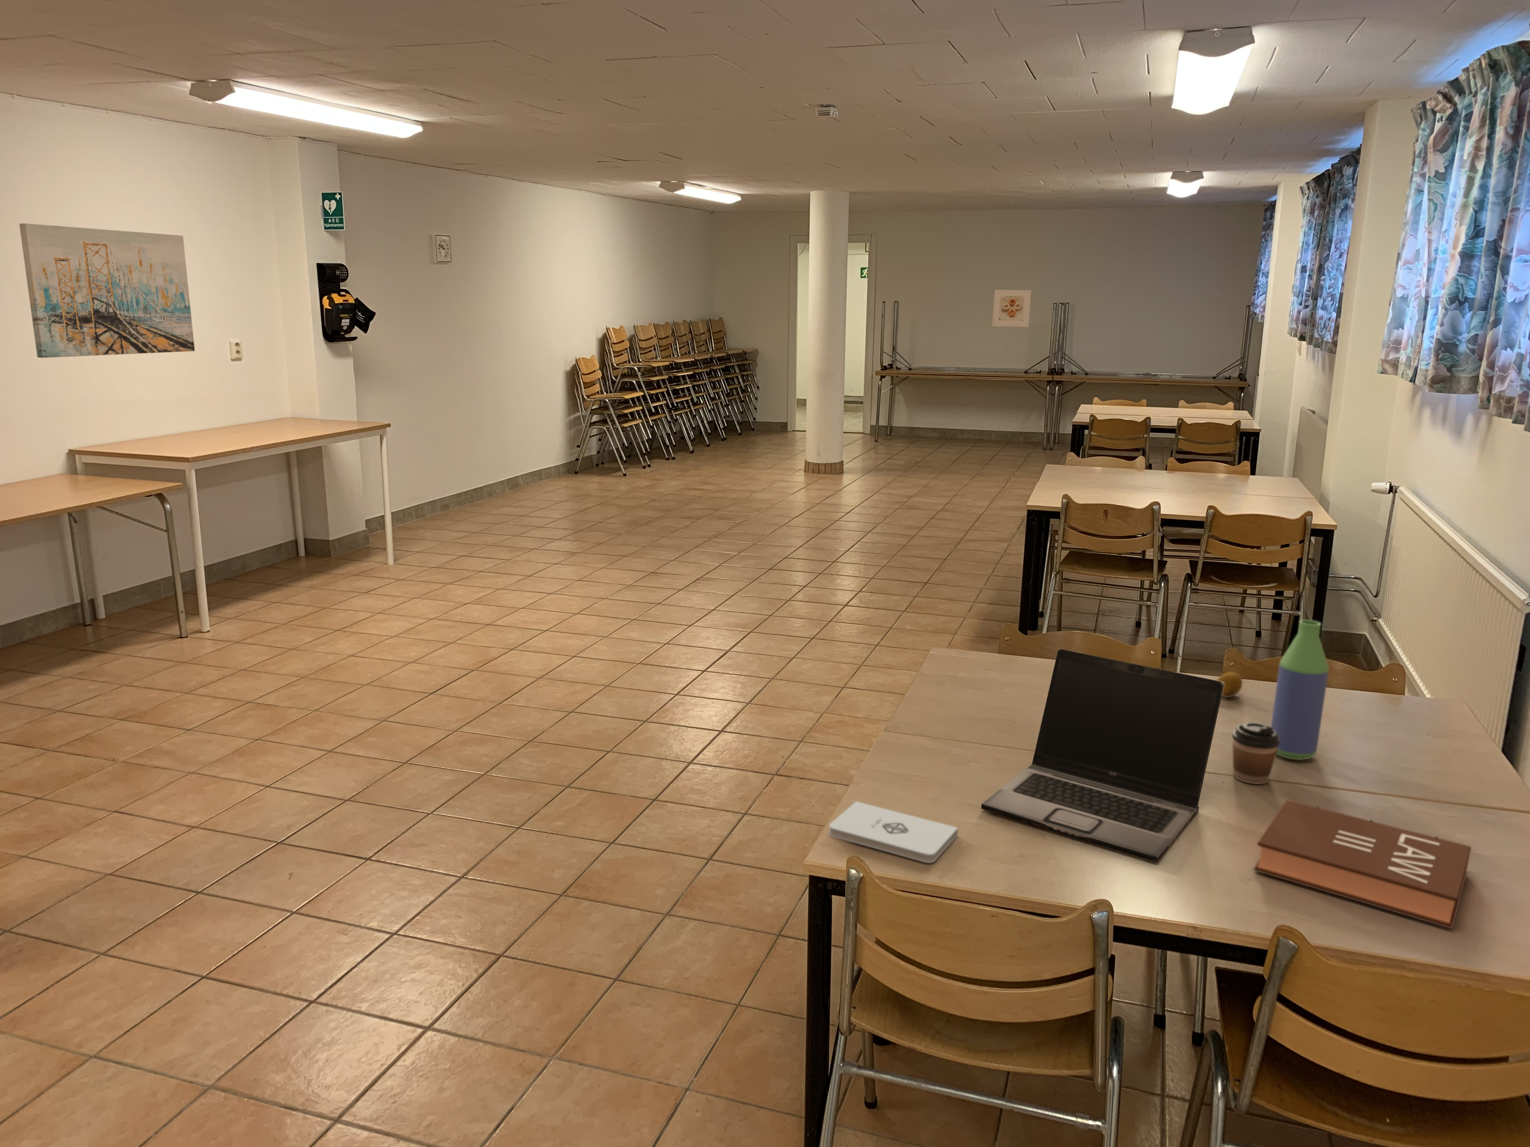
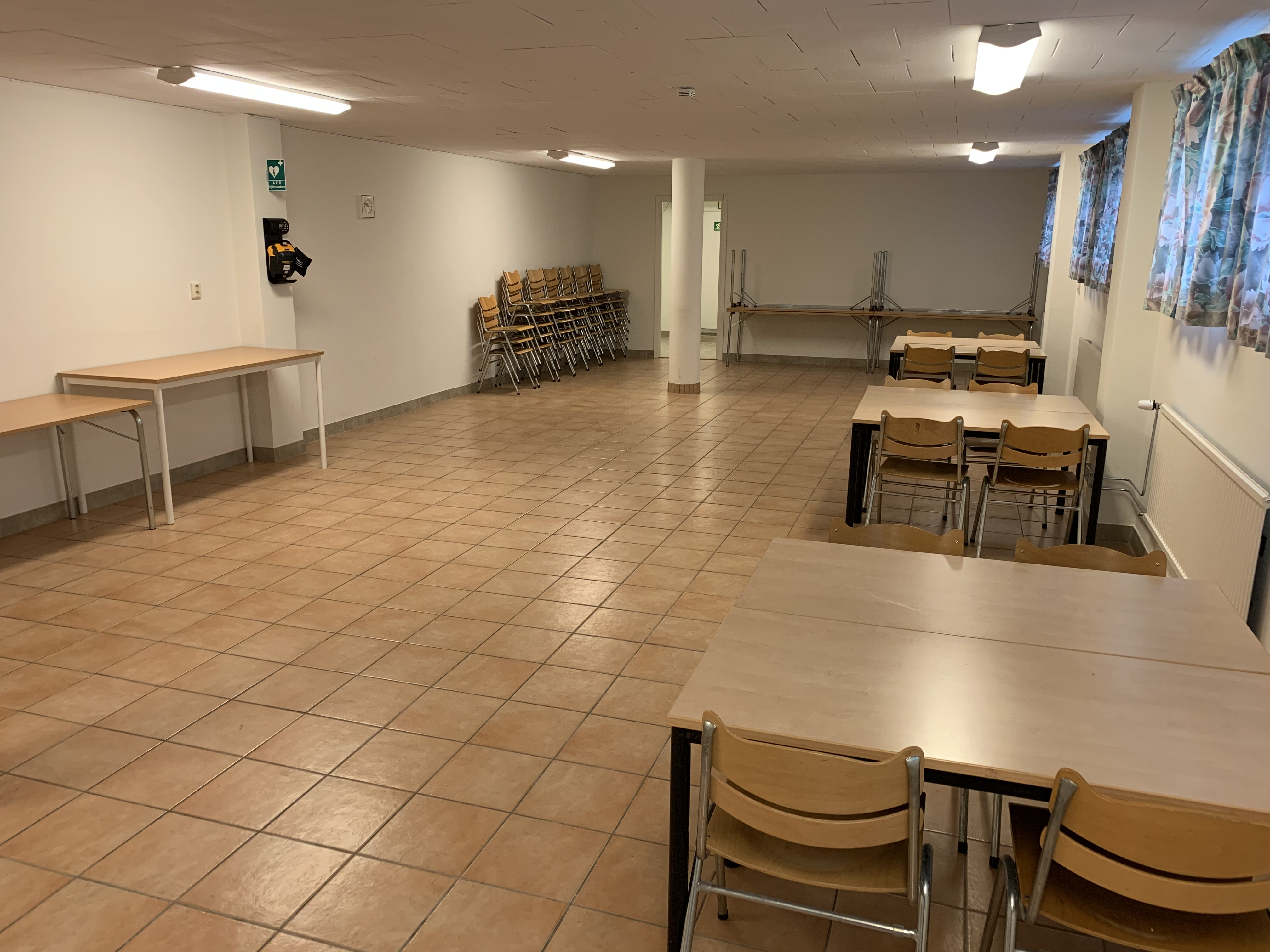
- coffee cup [1231,722,1281,784]
- notepad [829,801,959,864]
- fruit [1217,672,1243,698]
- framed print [991,289,1031,328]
- book [1253,799,1471,929]
- bottle [1271,619,1329,760]
- wall art [19,223,195,358]
- laptop [981,648,1224,863]
